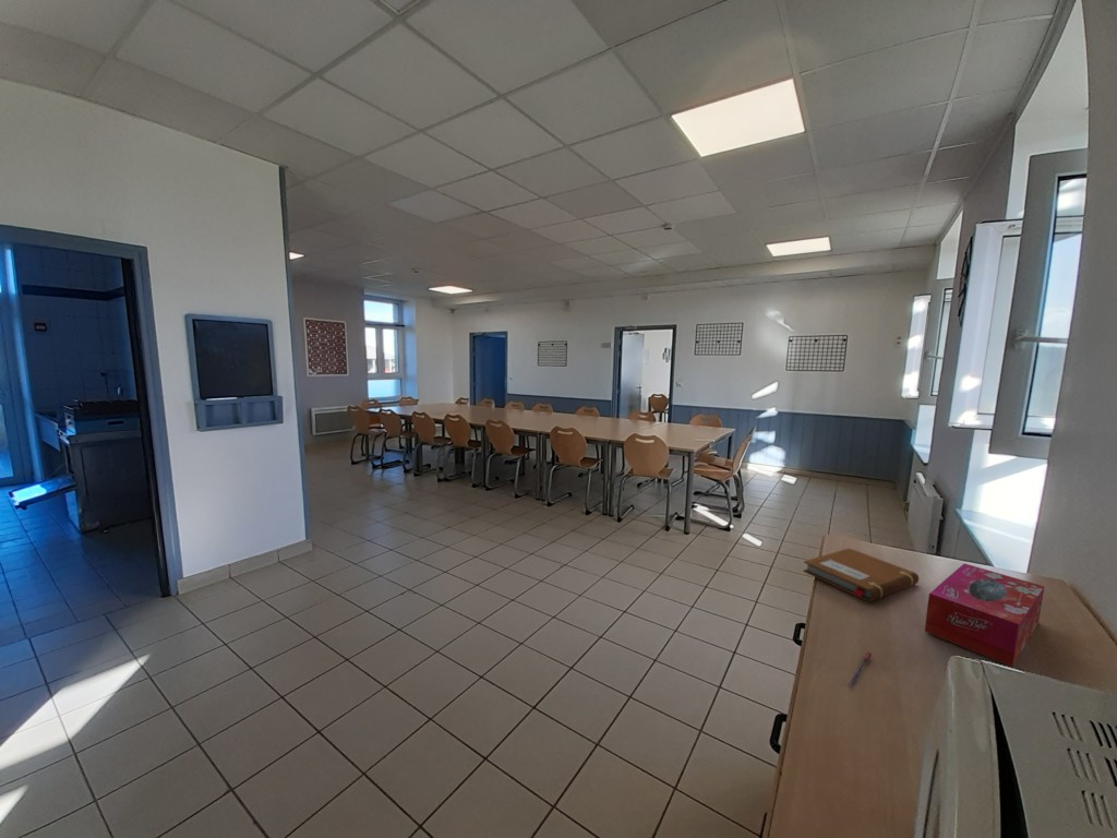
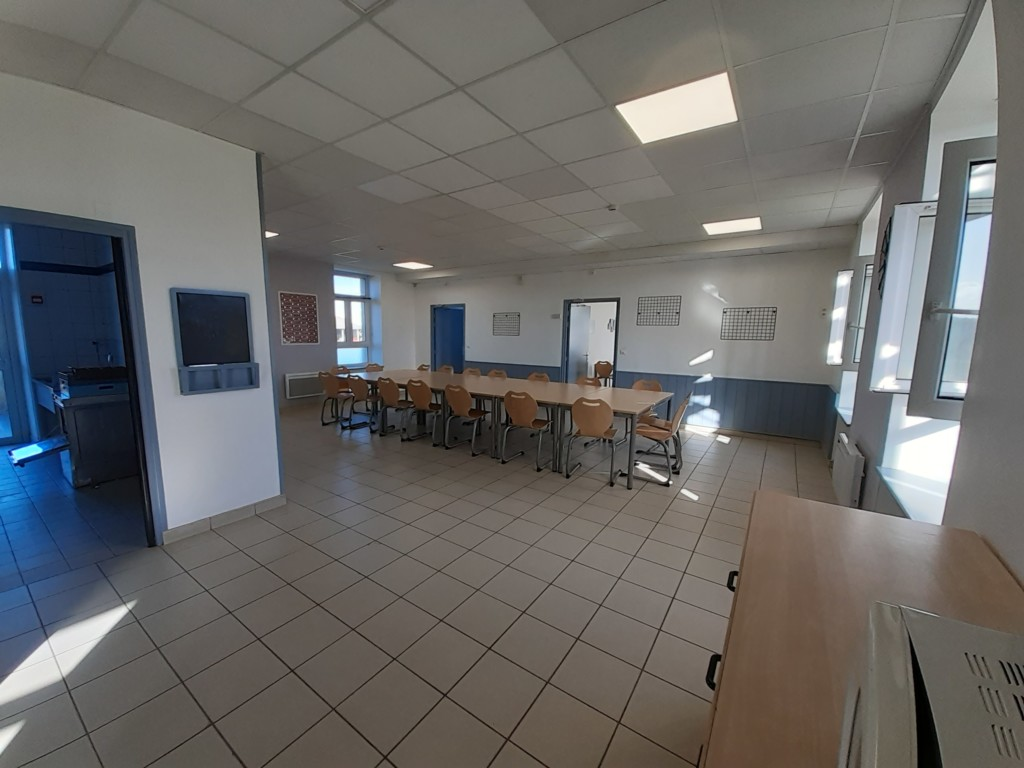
- notebook [802,547,920,602]
- pen [848,651,873,687]
- tissue box [924,563,1045,668]
